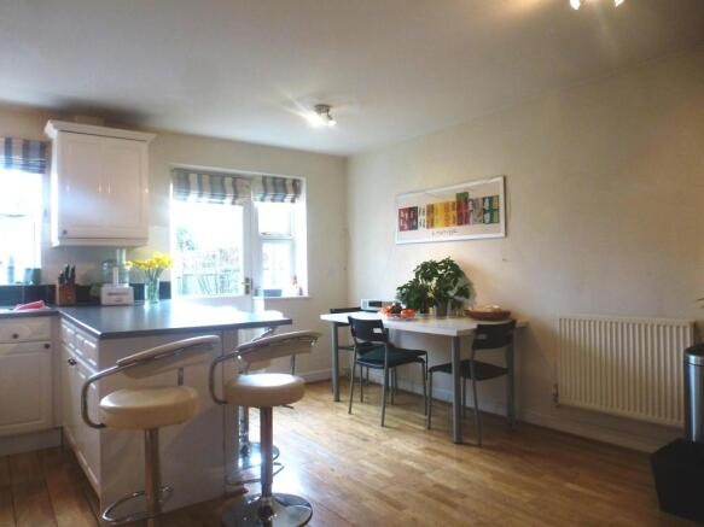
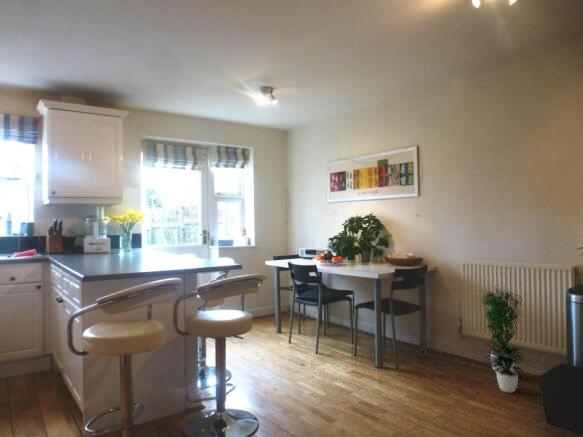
+ potted plant [479,282,528,393]
